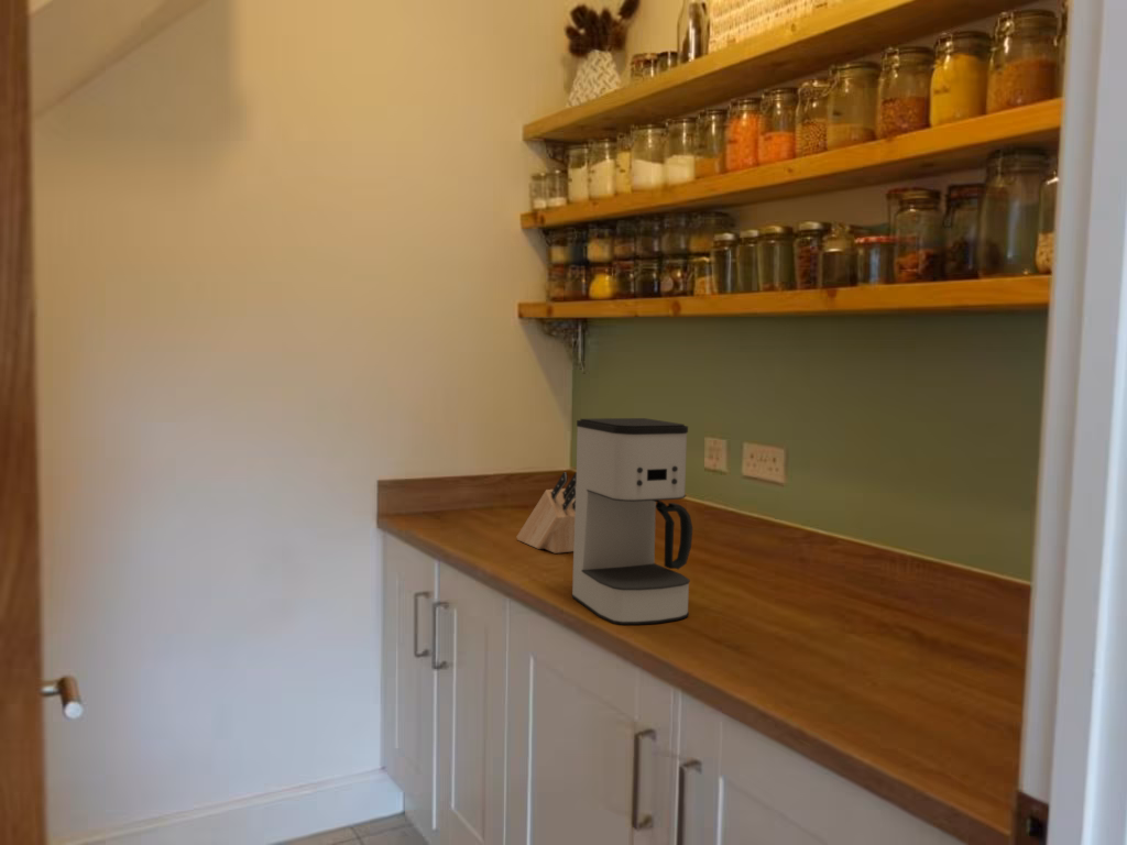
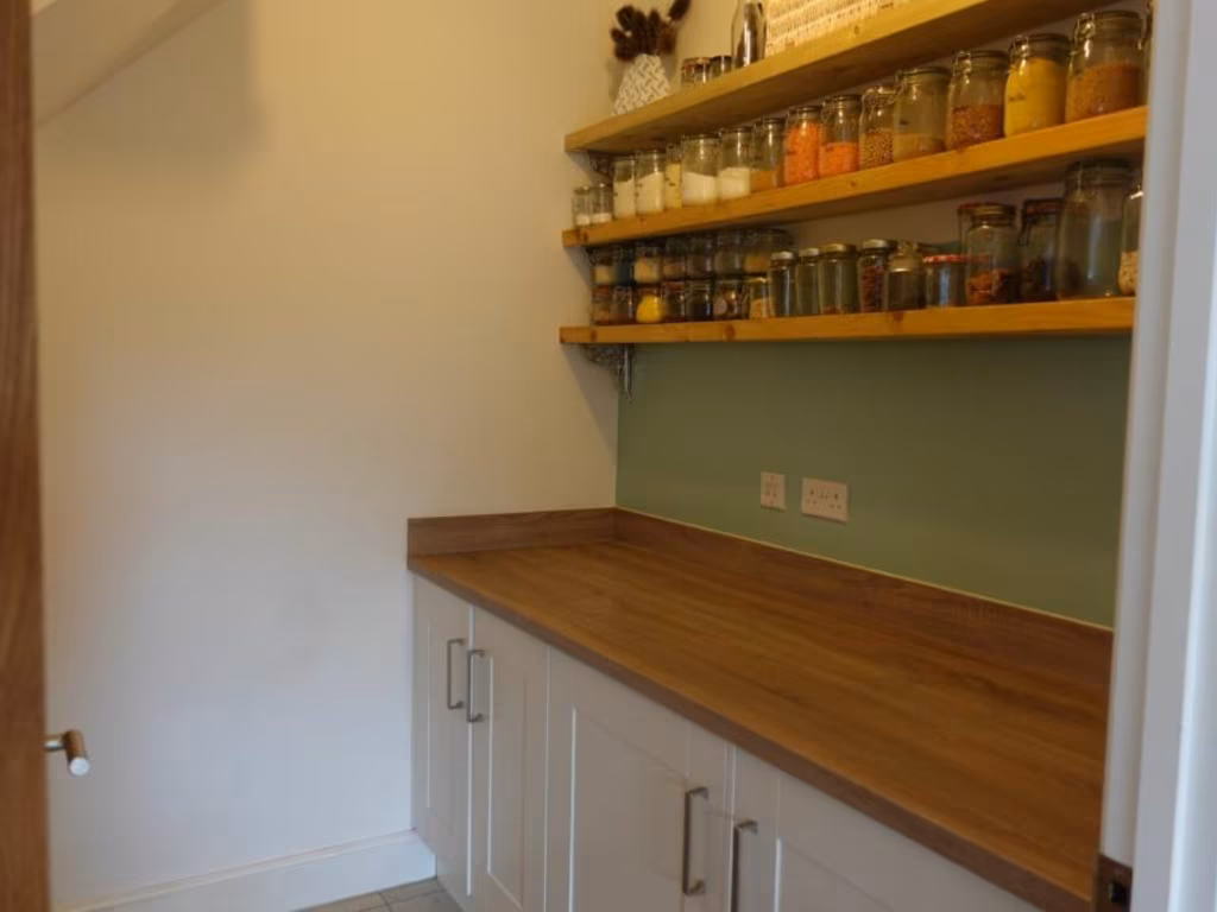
- knife block [516,471,577,555]
- coffee maker [571,417,693,626]
